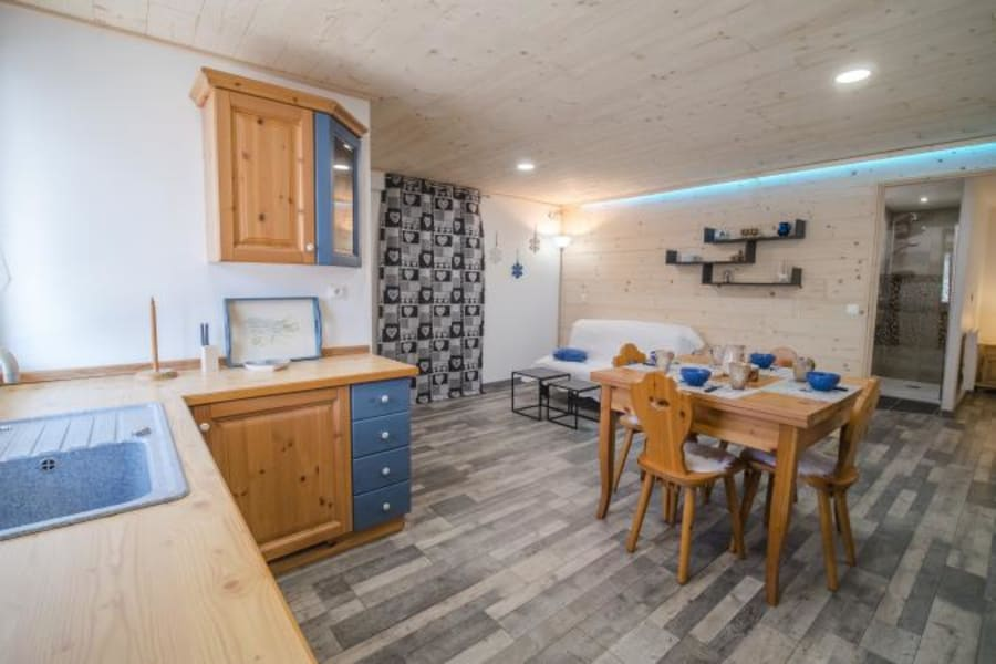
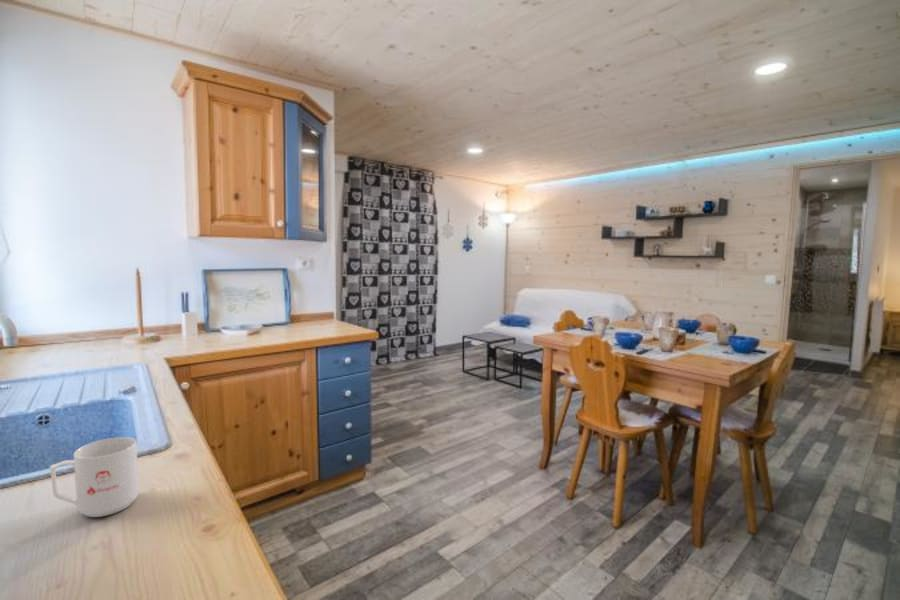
+ mug [49,436,140,518]
